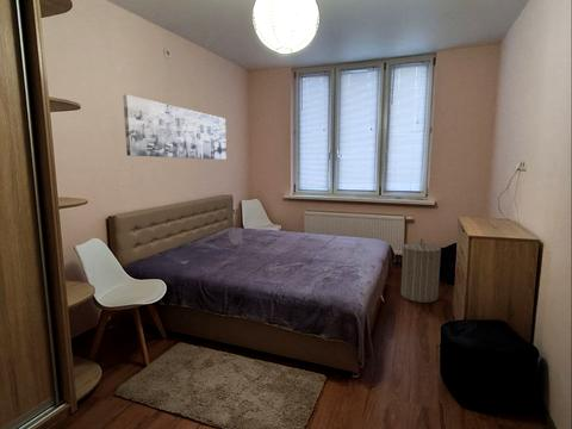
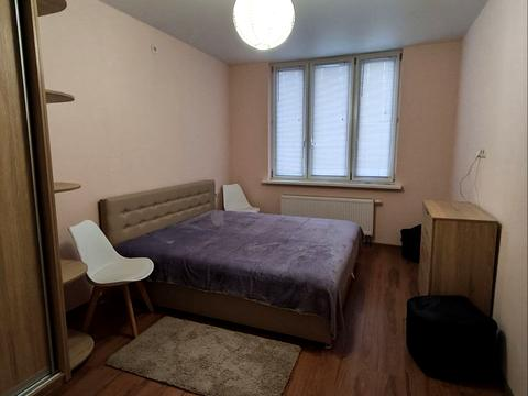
- laundry hamper [399,237,442,304]
- wall art [122,93,228,161]
